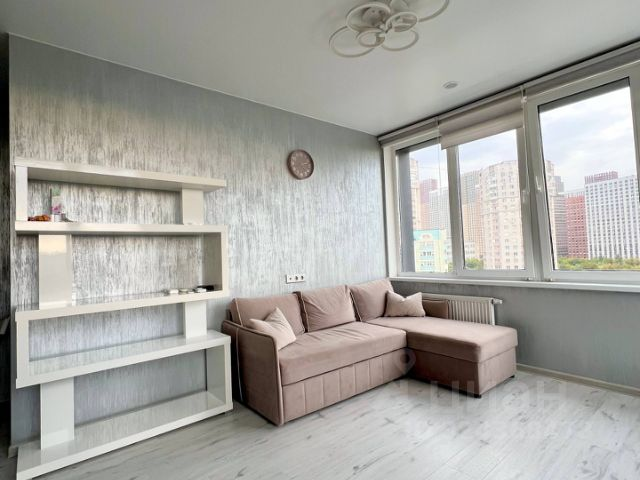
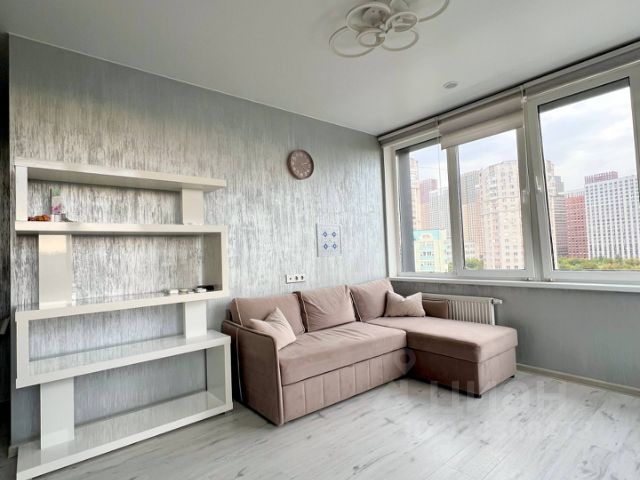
+ wall art [315,222,344,258]
